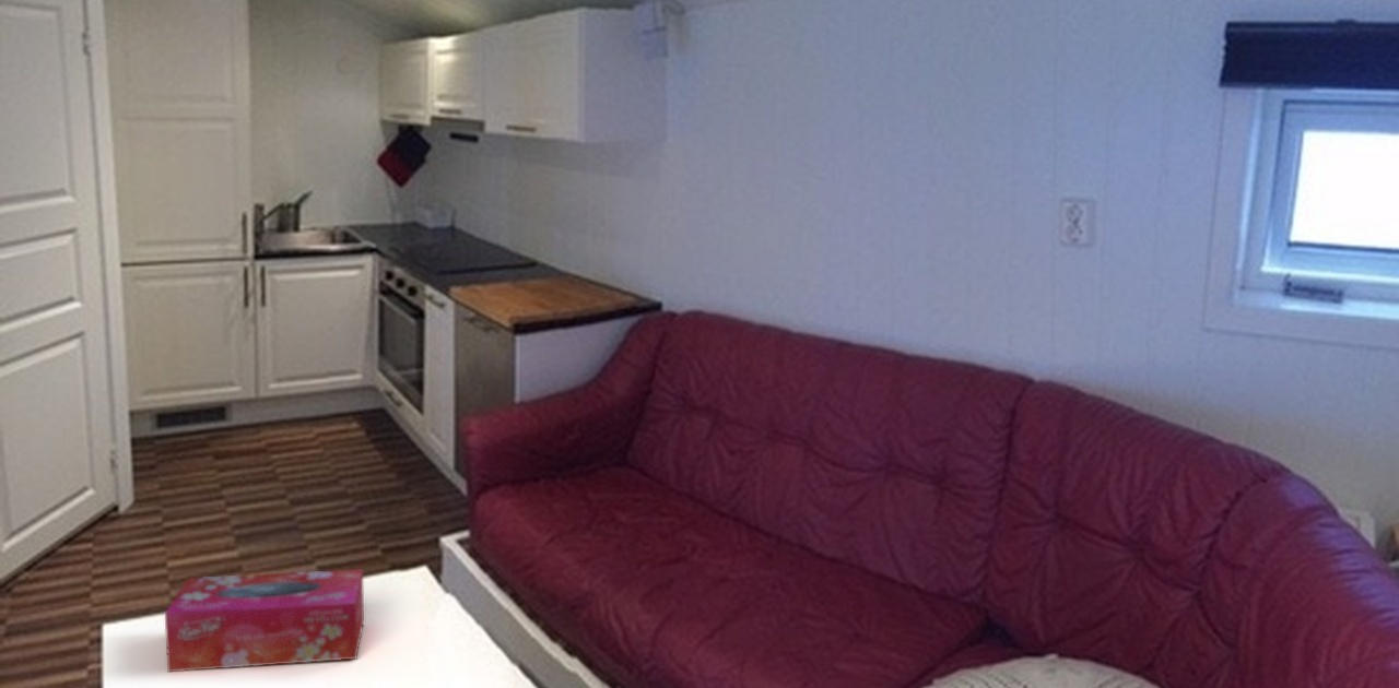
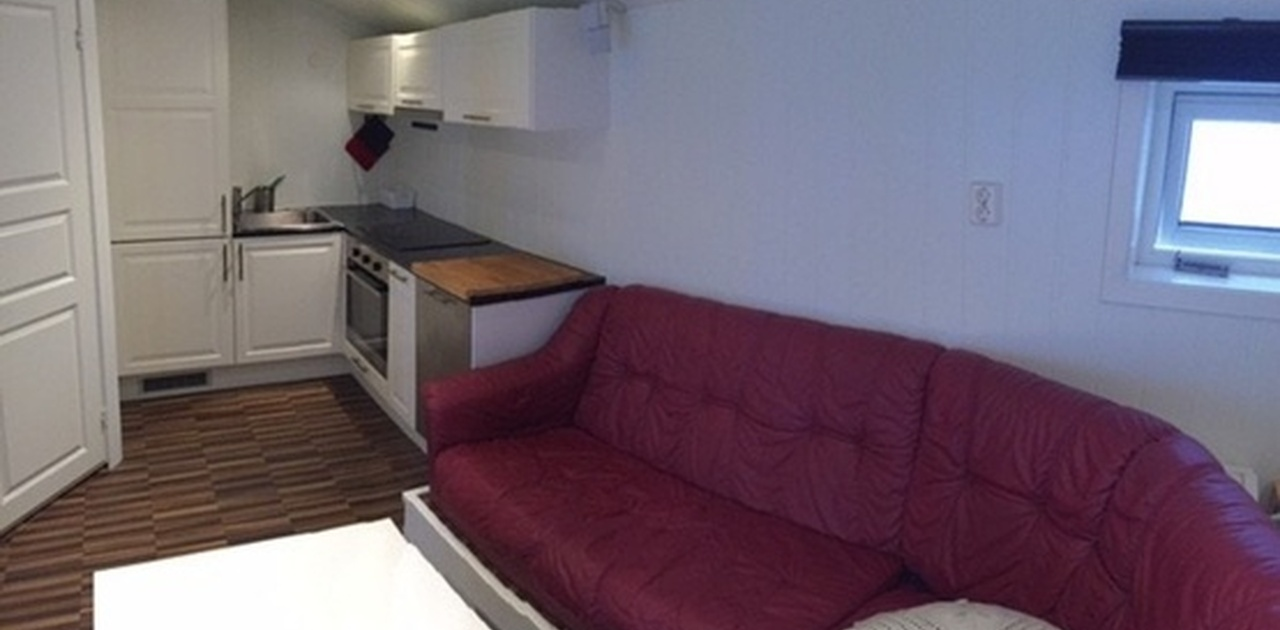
- tissue box [164,568,365,673]
